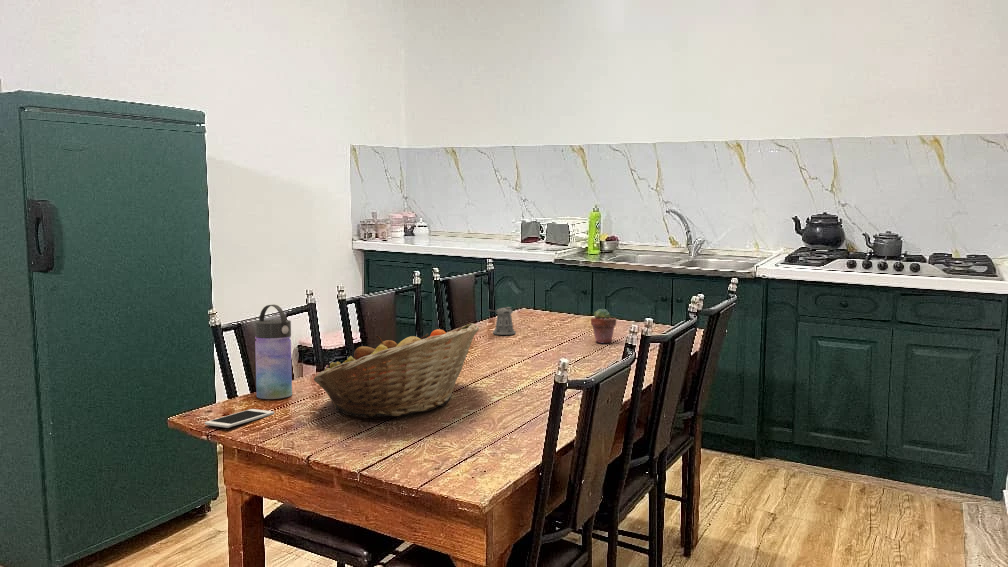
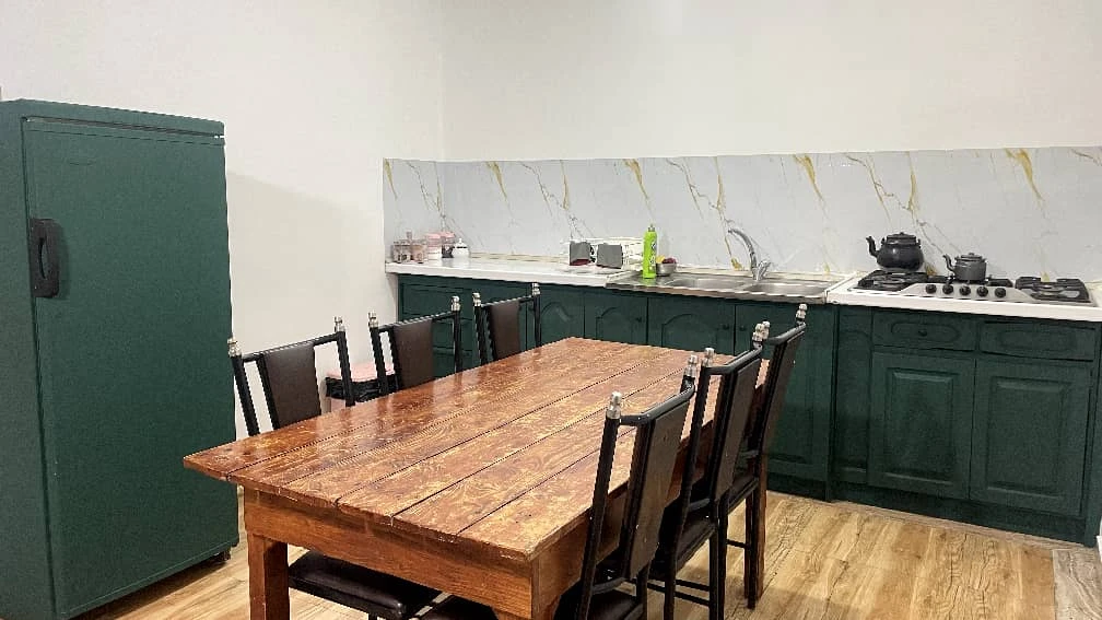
- fruit basket [313,322,480,419]
- potted succulent [590,308,617,344]
- water bottle [254,304,293,400]
- cell phone [204,408,275,429]
- pepper shaker [486,306,517,336]
